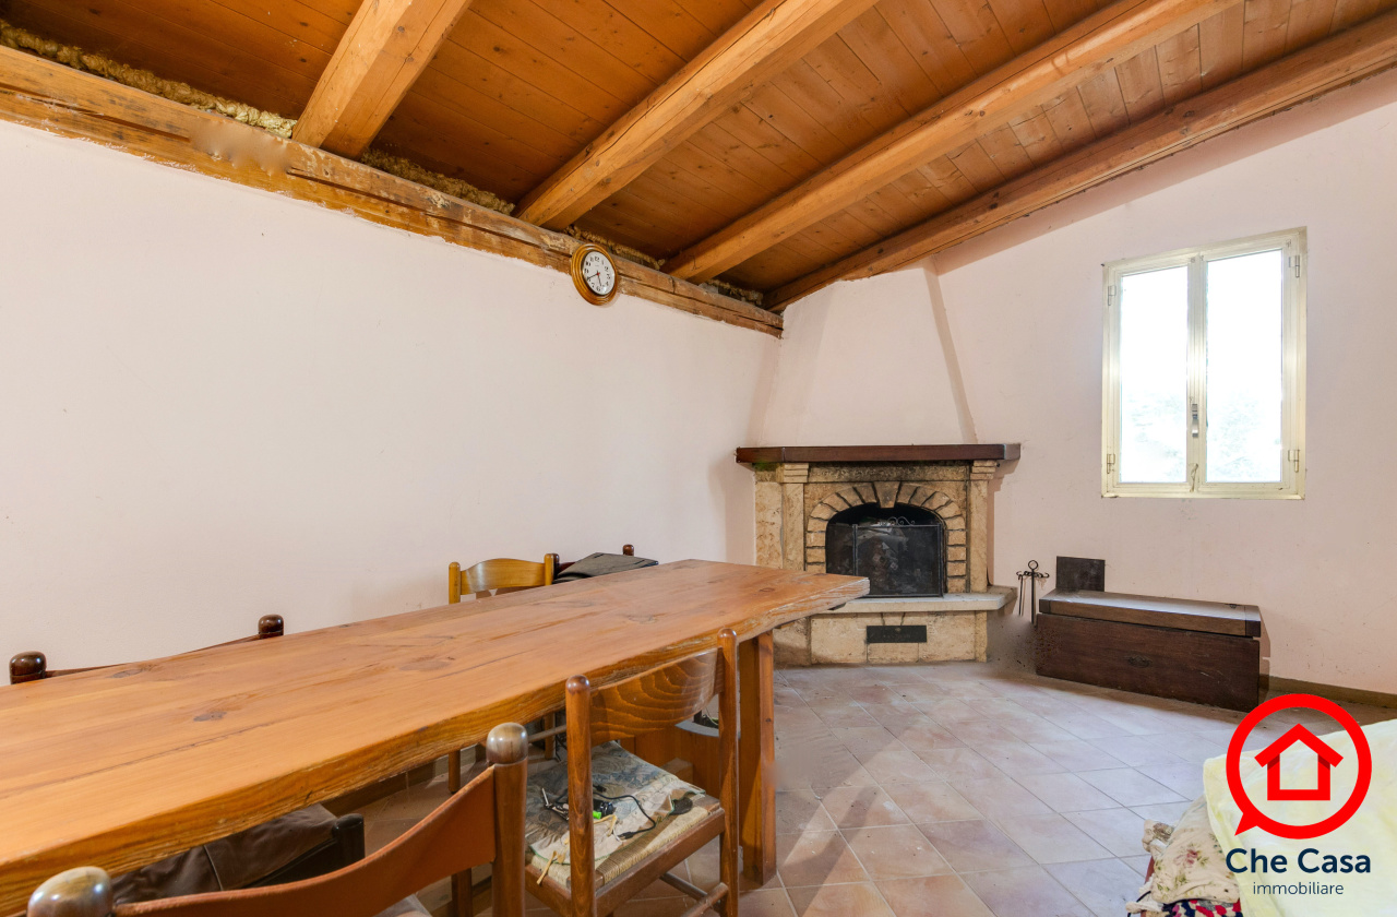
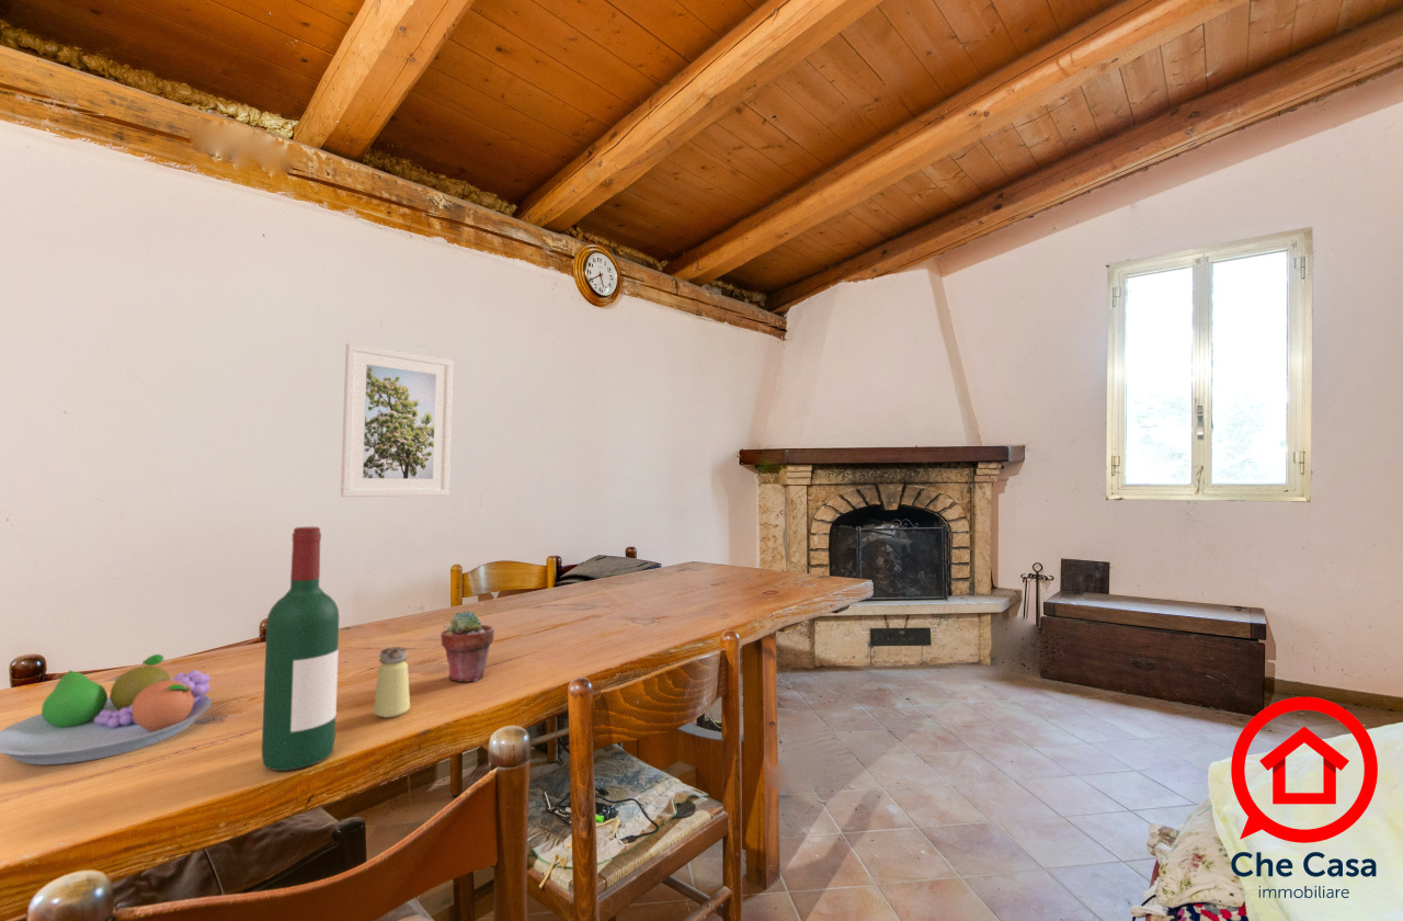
+ wine bottle [261,526,340,772]
+ fruit bowl [0,653,213,766]
+ saltshaker [373,646,411,718]
+ potted succulent [440,610,495,683]
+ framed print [340,342,454,498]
